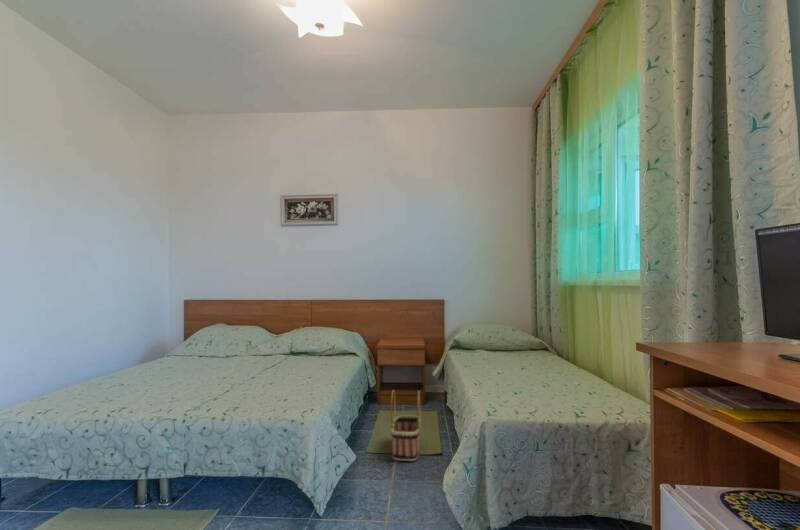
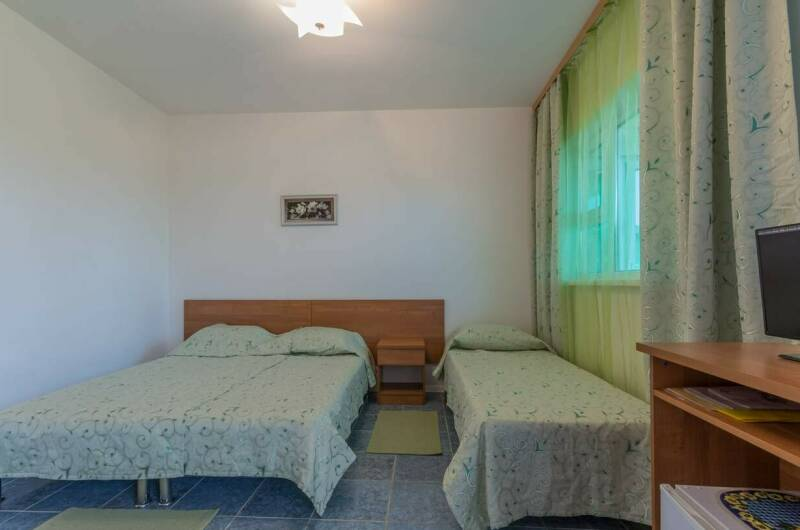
- basket [390,389,422,462]
